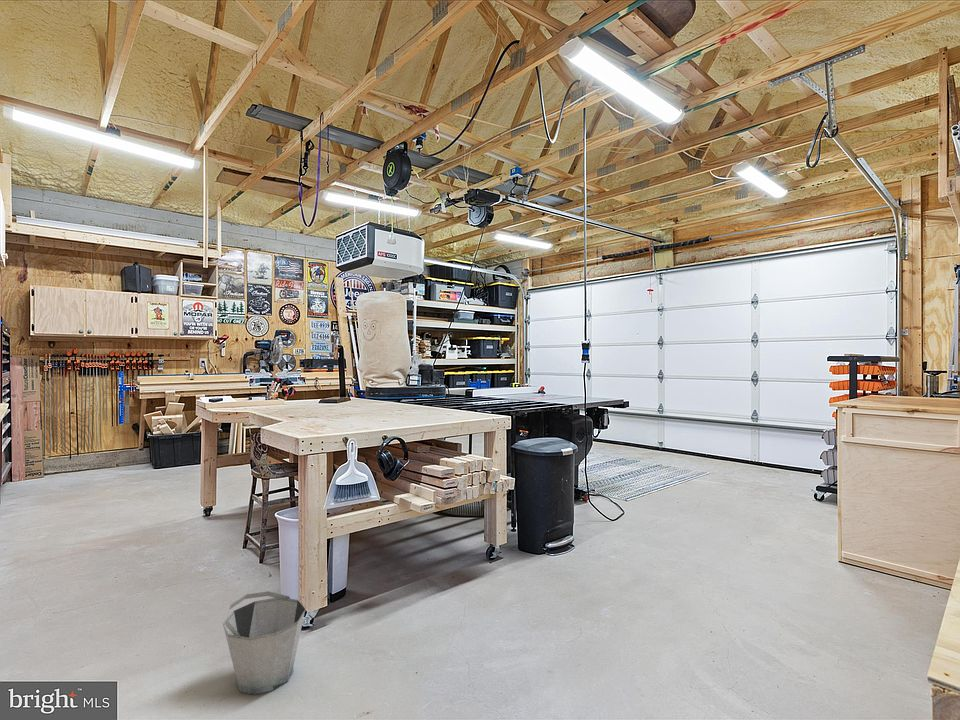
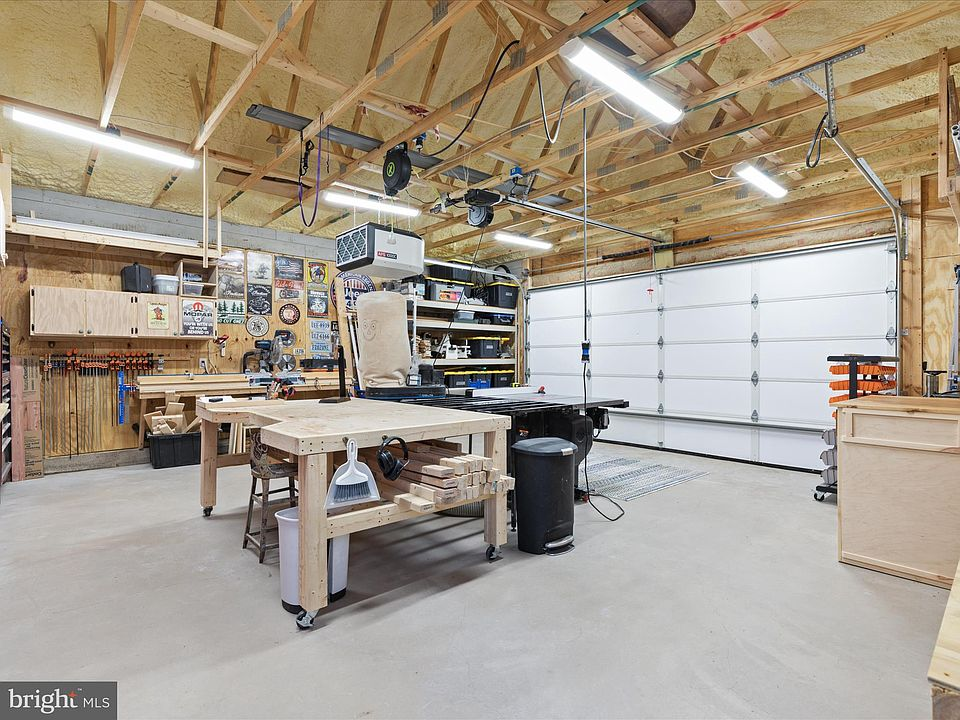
- bucket [222,590,306,696]
